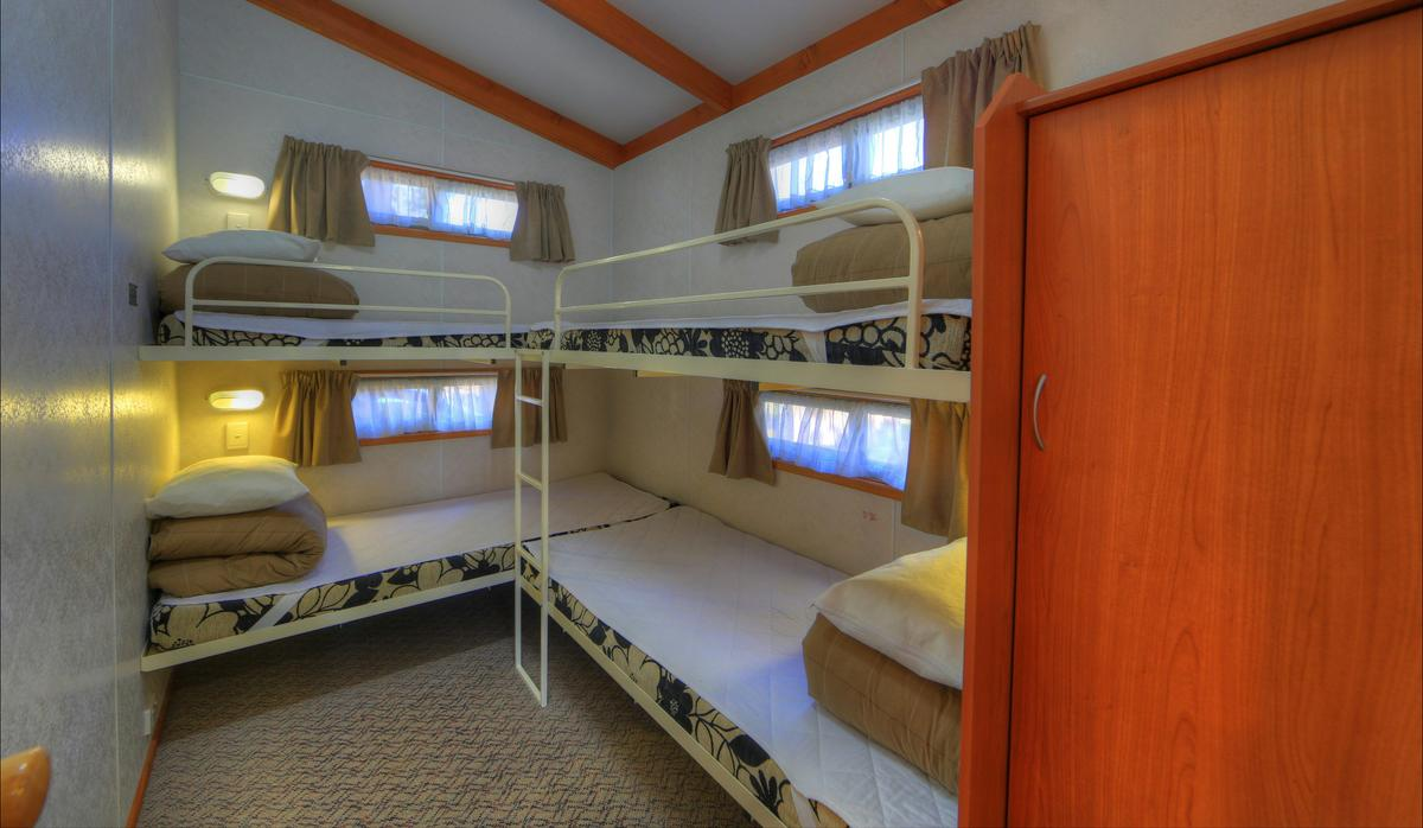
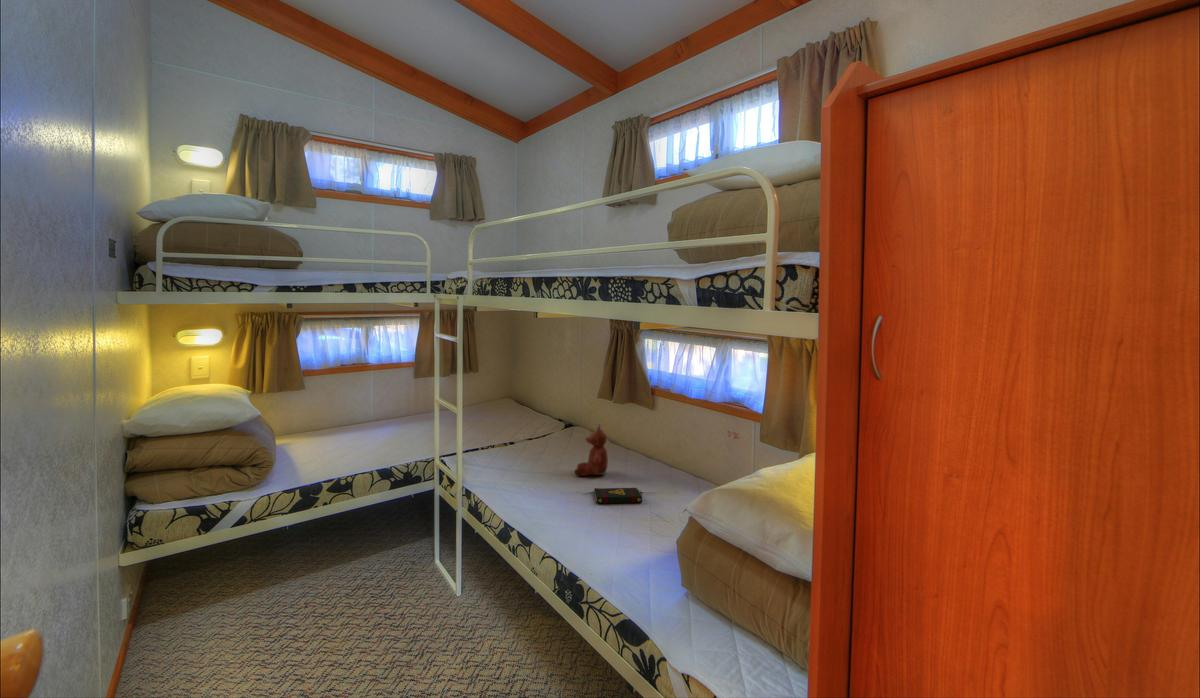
+ book [593,486,643,505]
+ toy [574,423,609,477]
